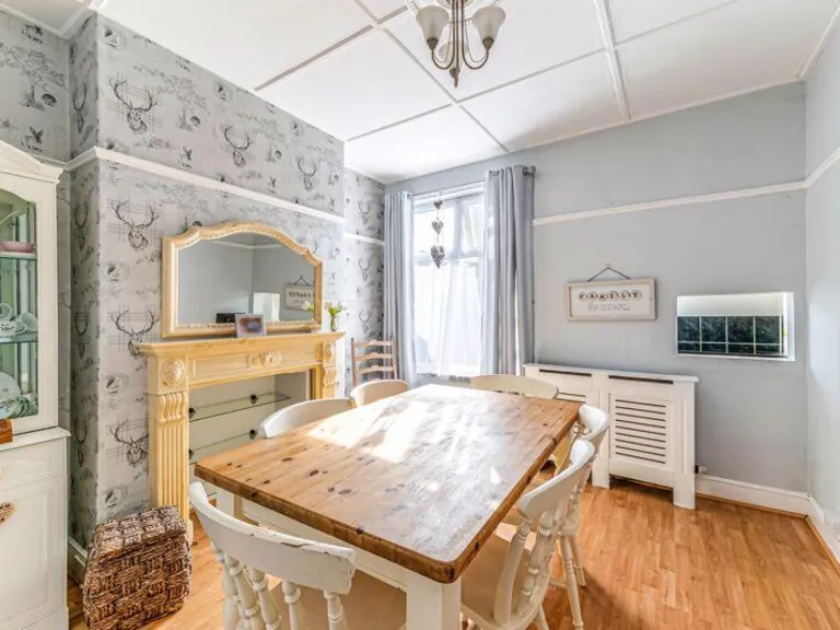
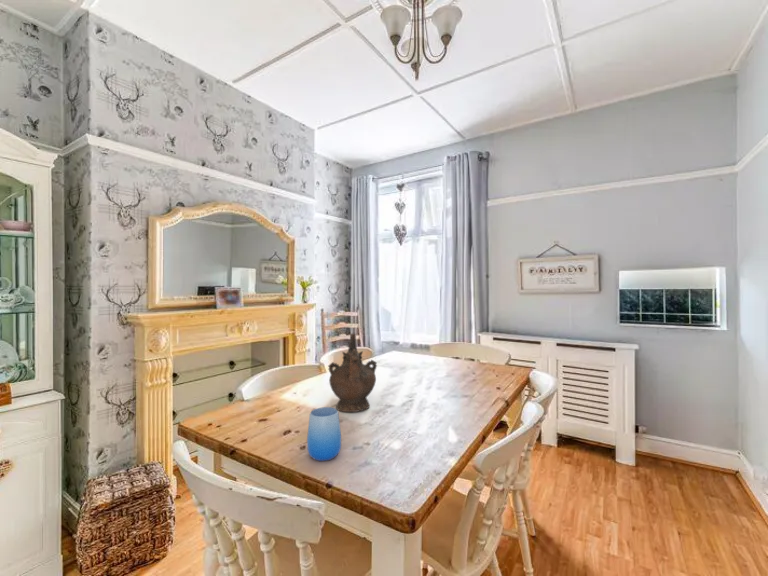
+ ceremonial vessel [327,333,378,413]
+ cup [306,406,342,462]
